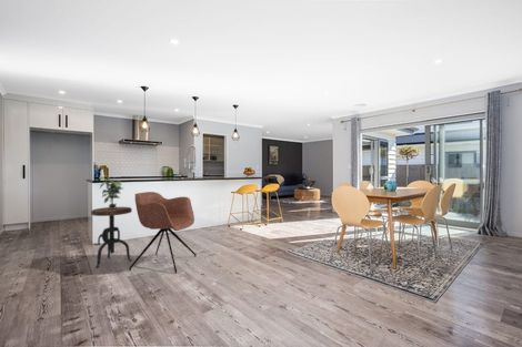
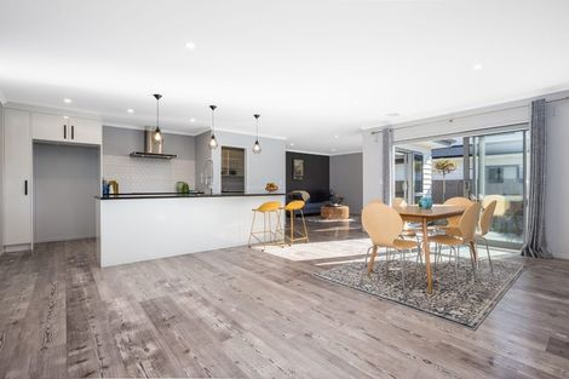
- armchair [128,191,197,274]
- potted plant [99,175,124,208]
- side table [90,206,133,269]
